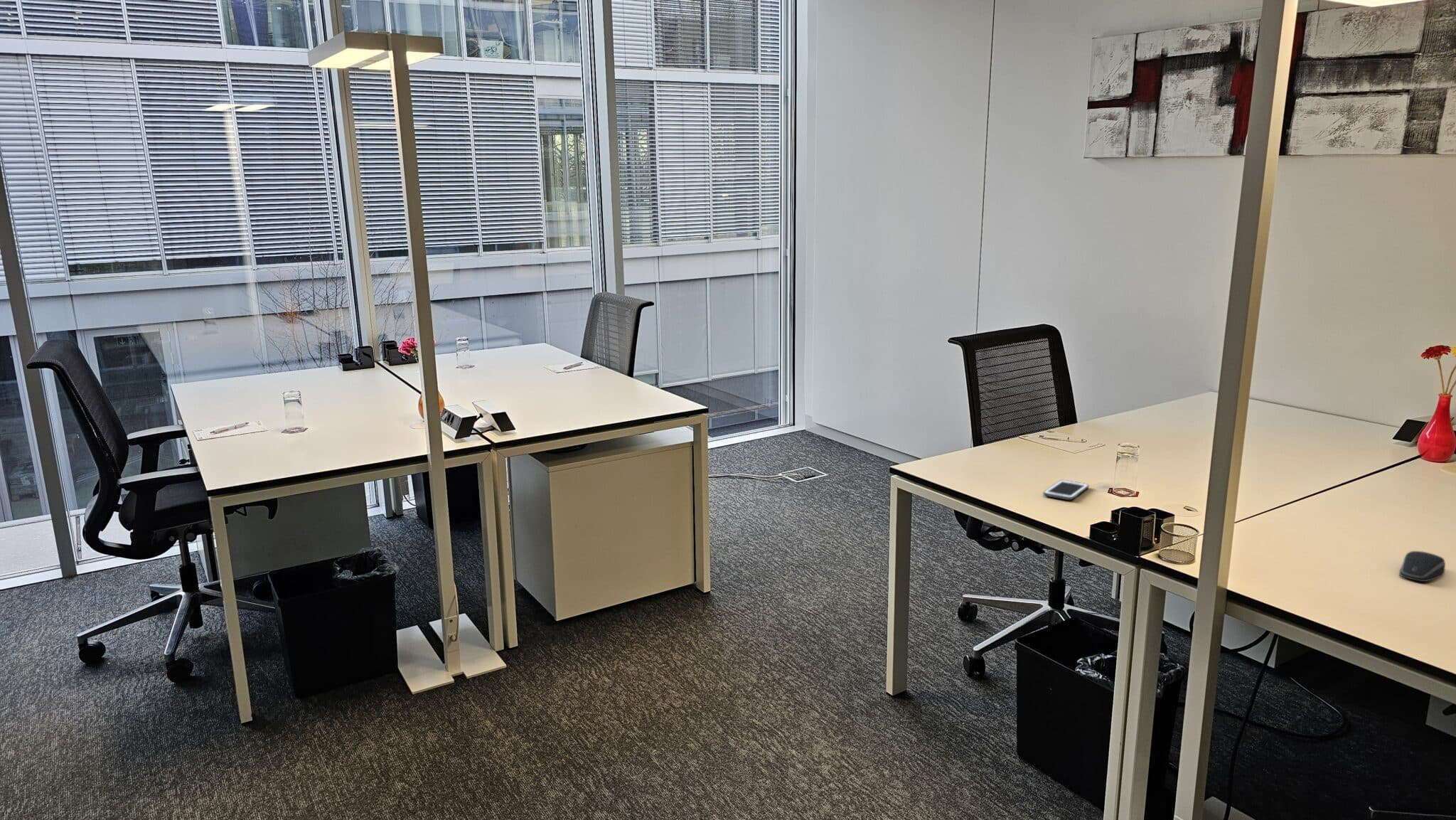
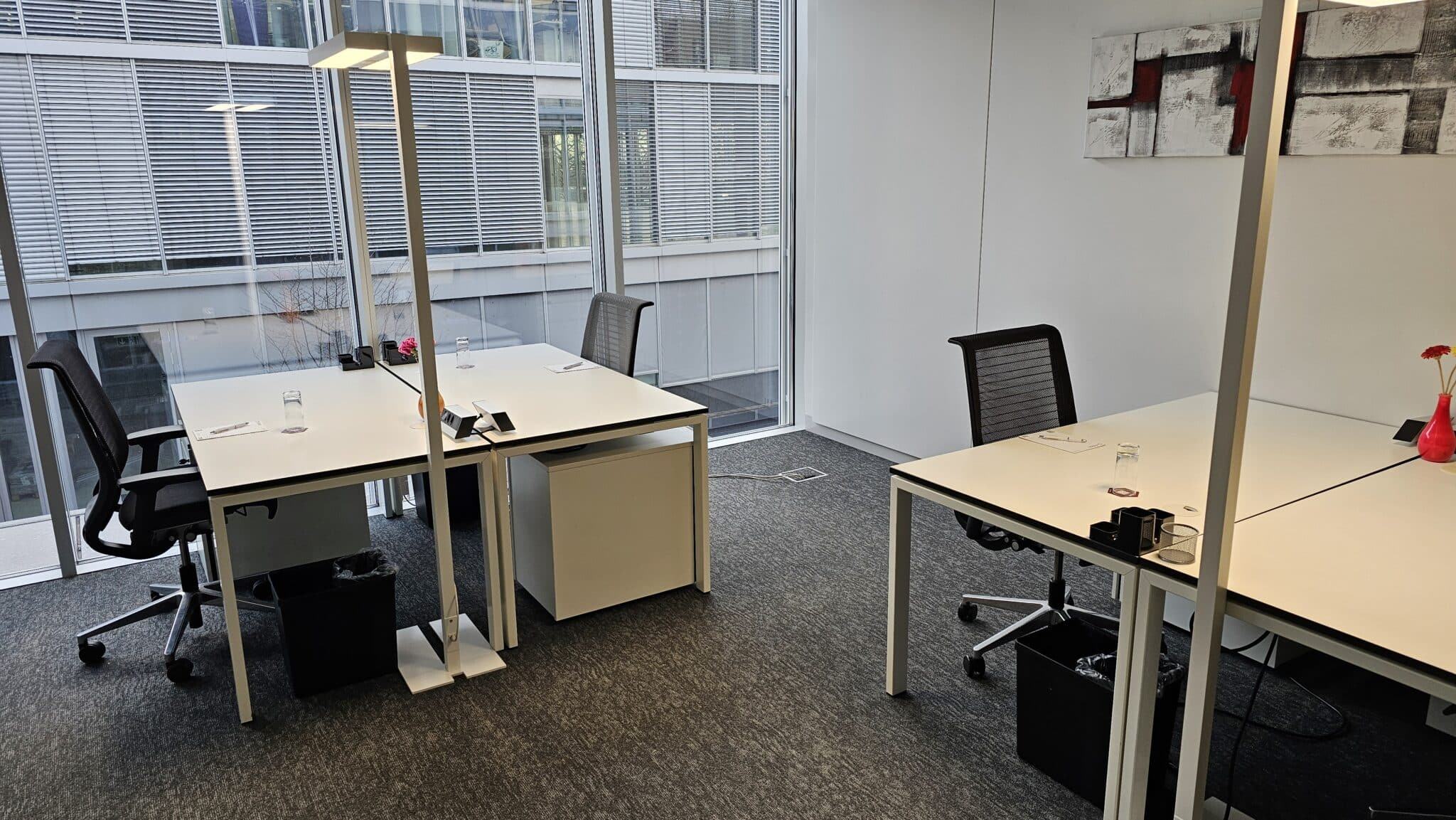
- cell phone [1042,479,1089,501]
- computer mouse [1398,550,1446,582]
